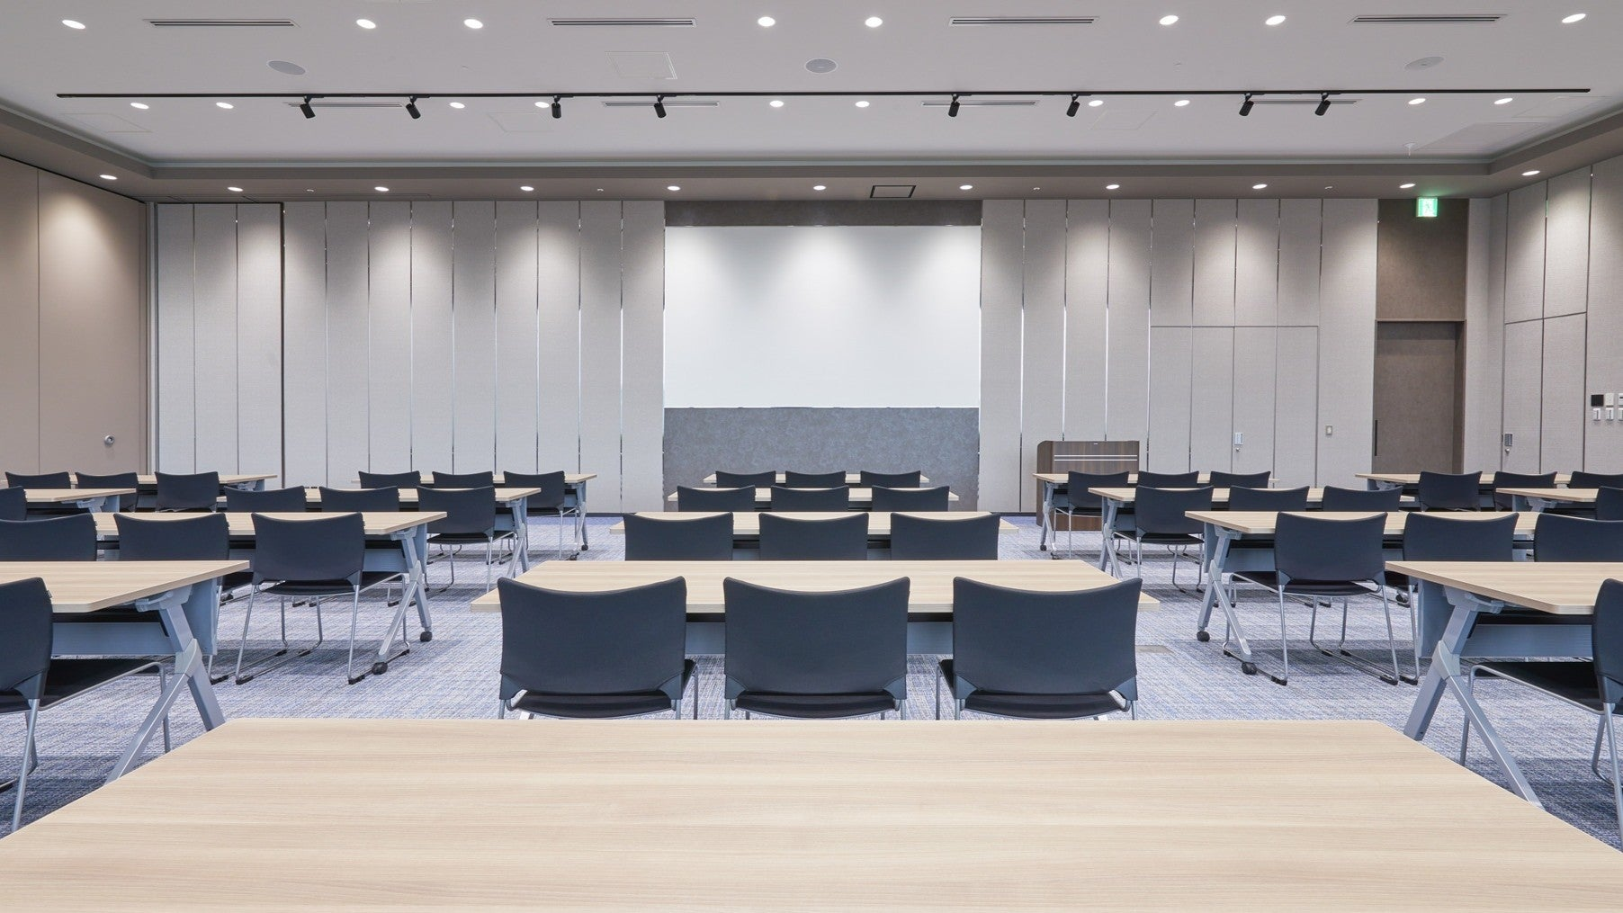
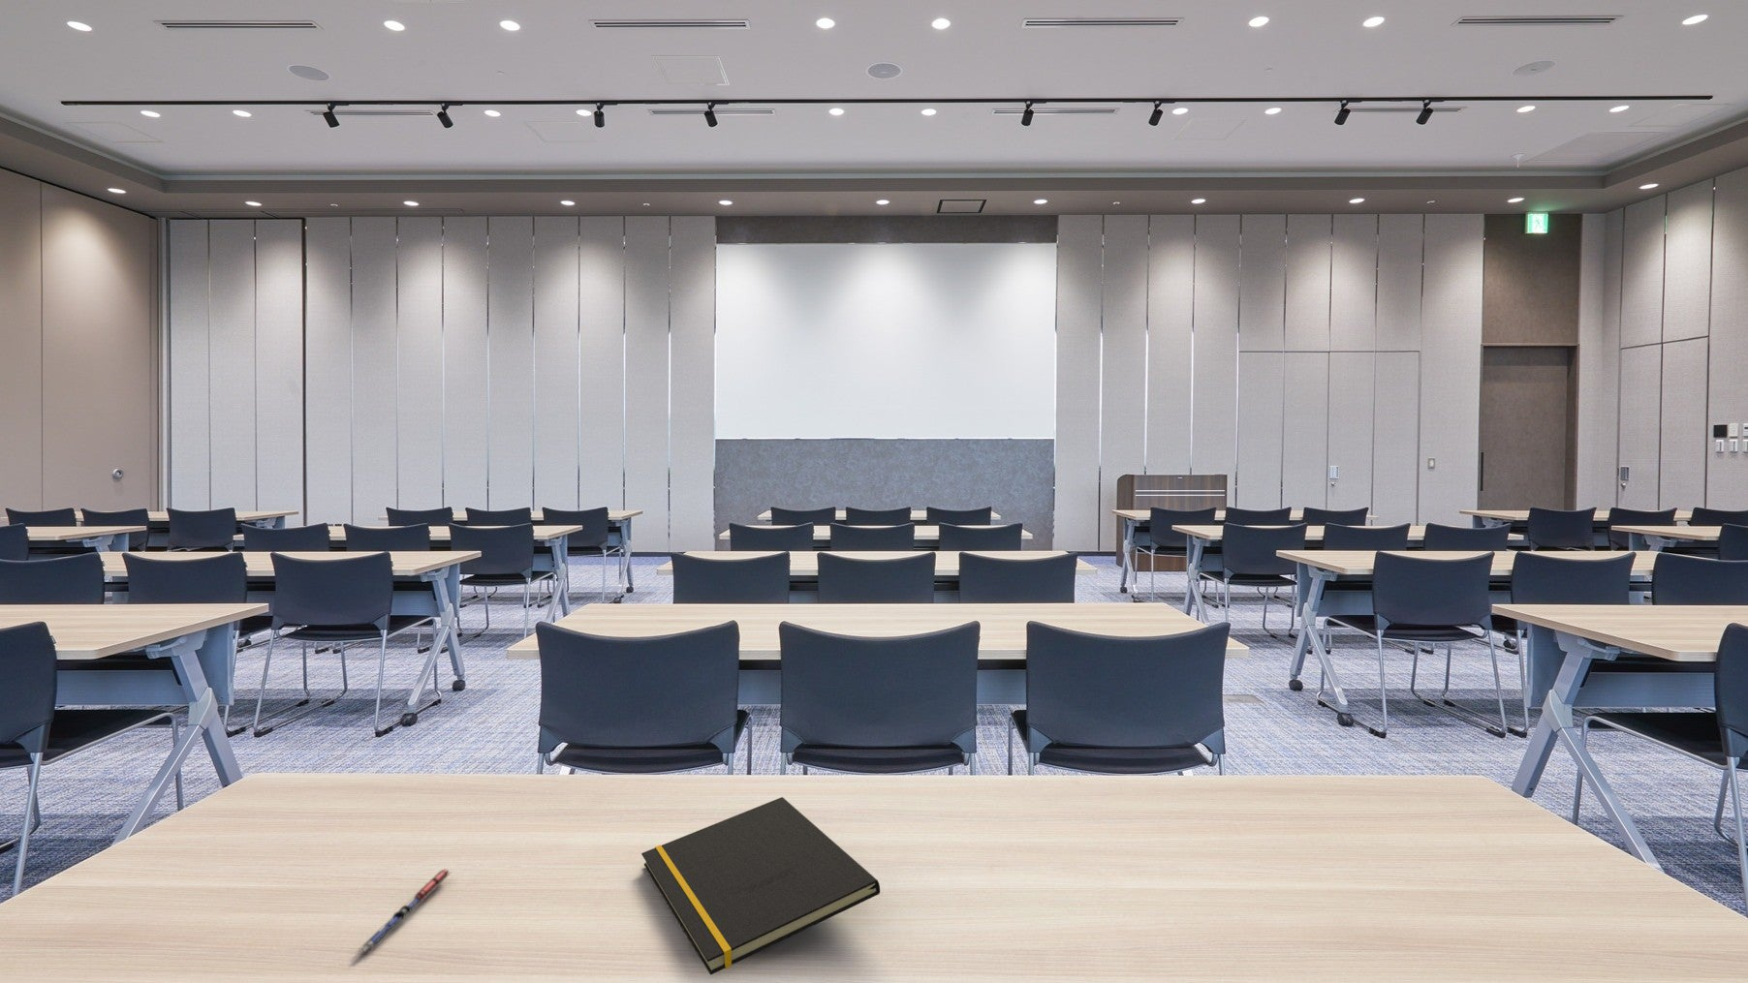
+ pen [354,868,453,954]
+ notepad [640,796,881,976]
